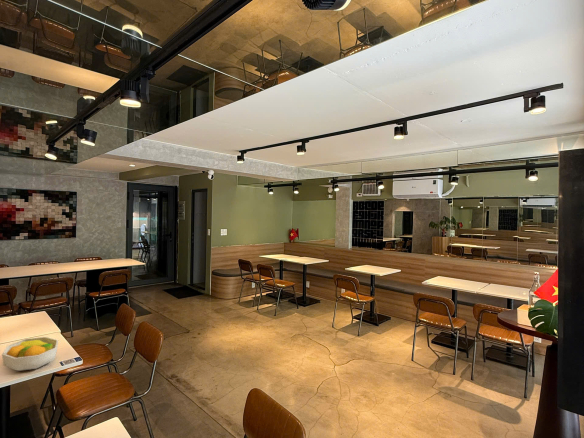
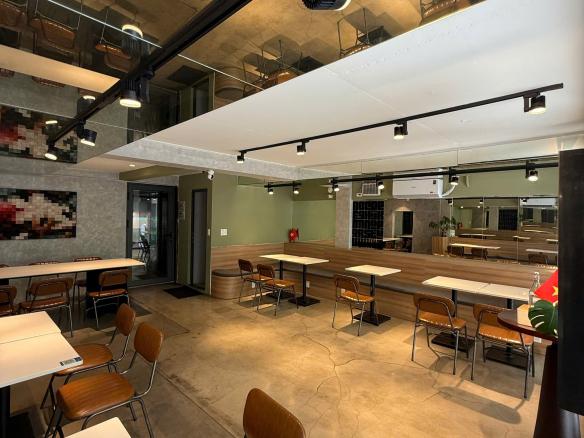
- fruit bowl [1,336,59,372]
